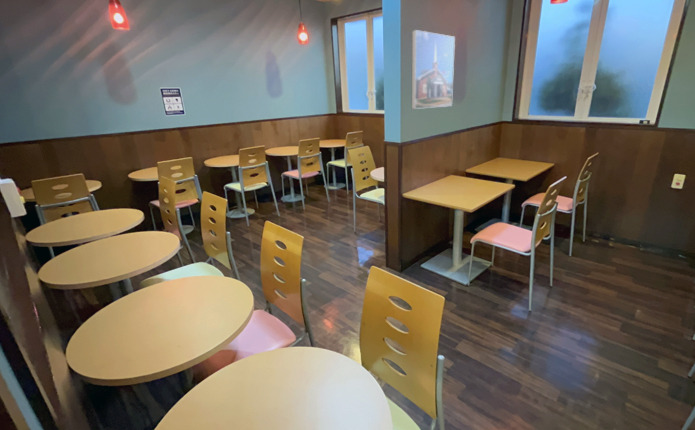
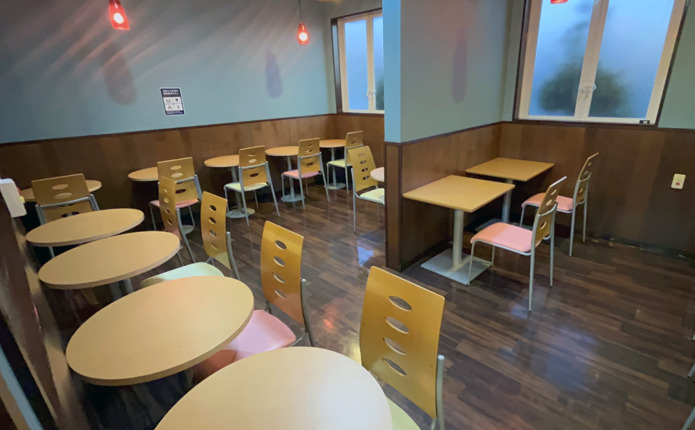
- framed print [411,29,456,110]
